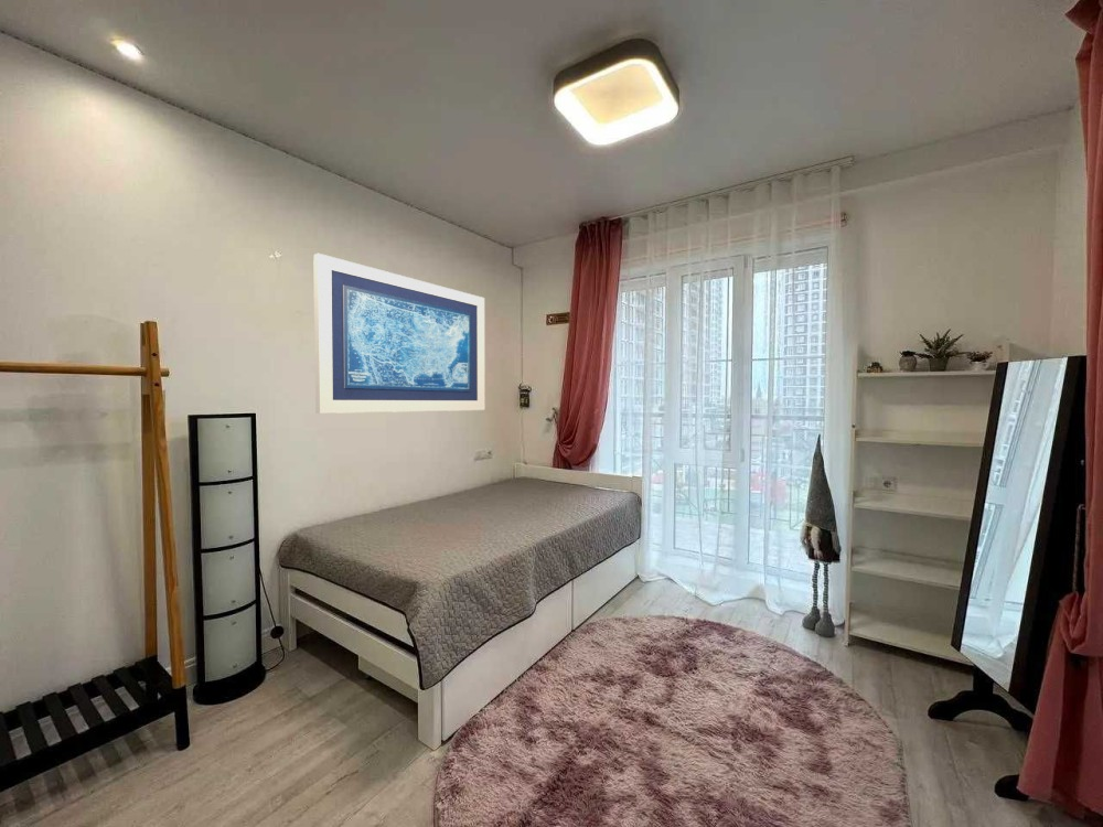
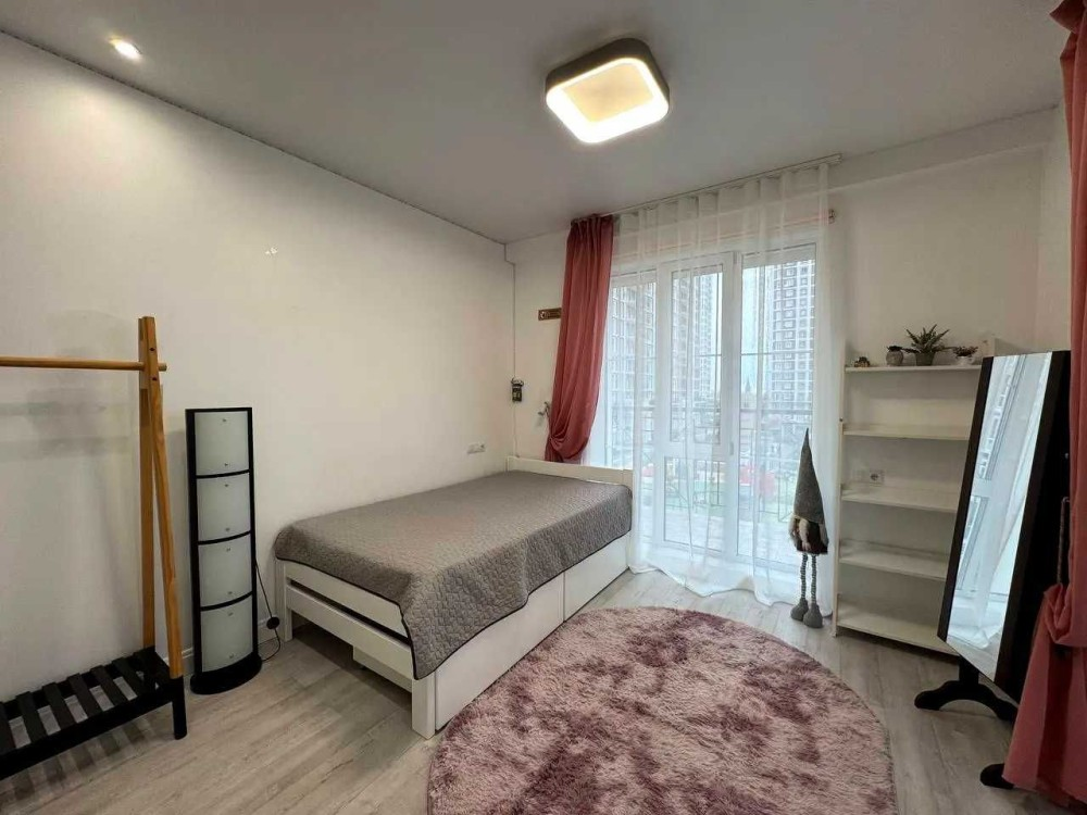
- wall art [312,253,485,415]
